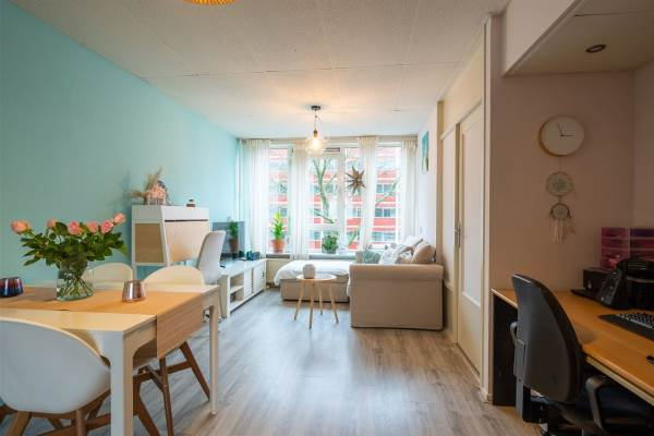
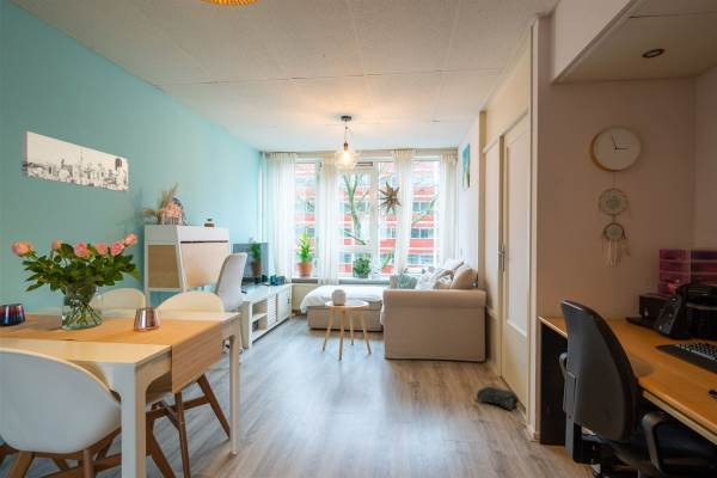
+ sneaker [476,386,520,411]
+ wall art [20,130,129,194]
